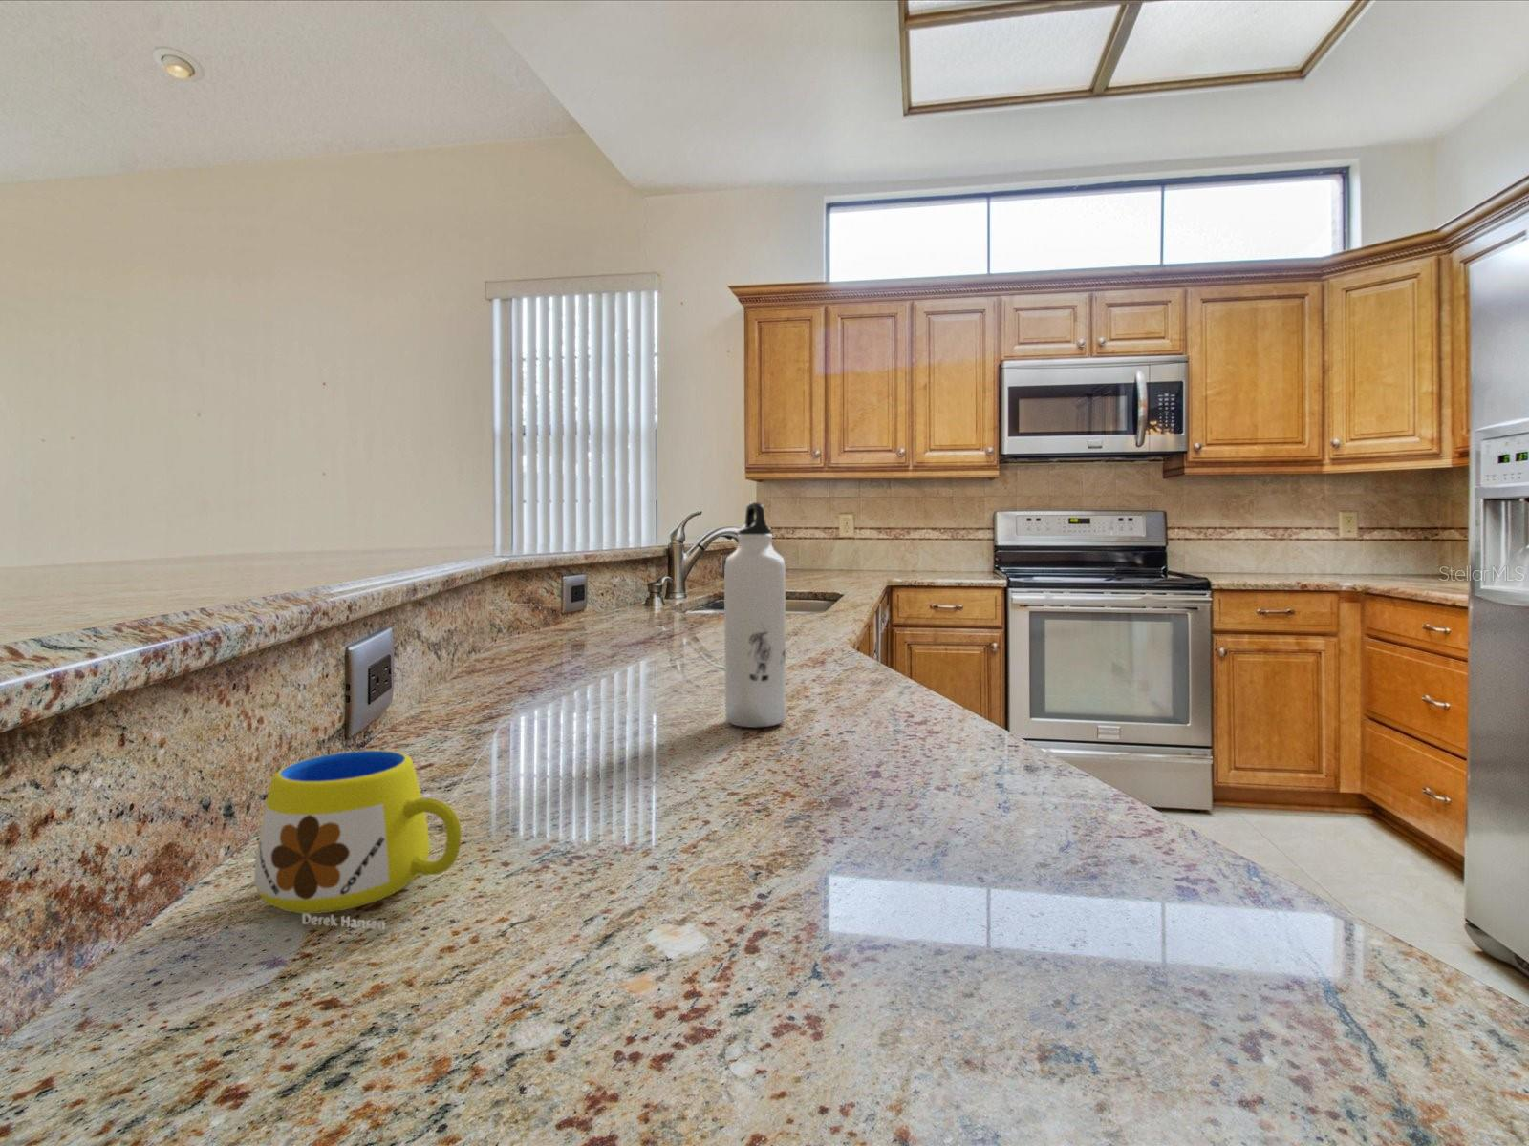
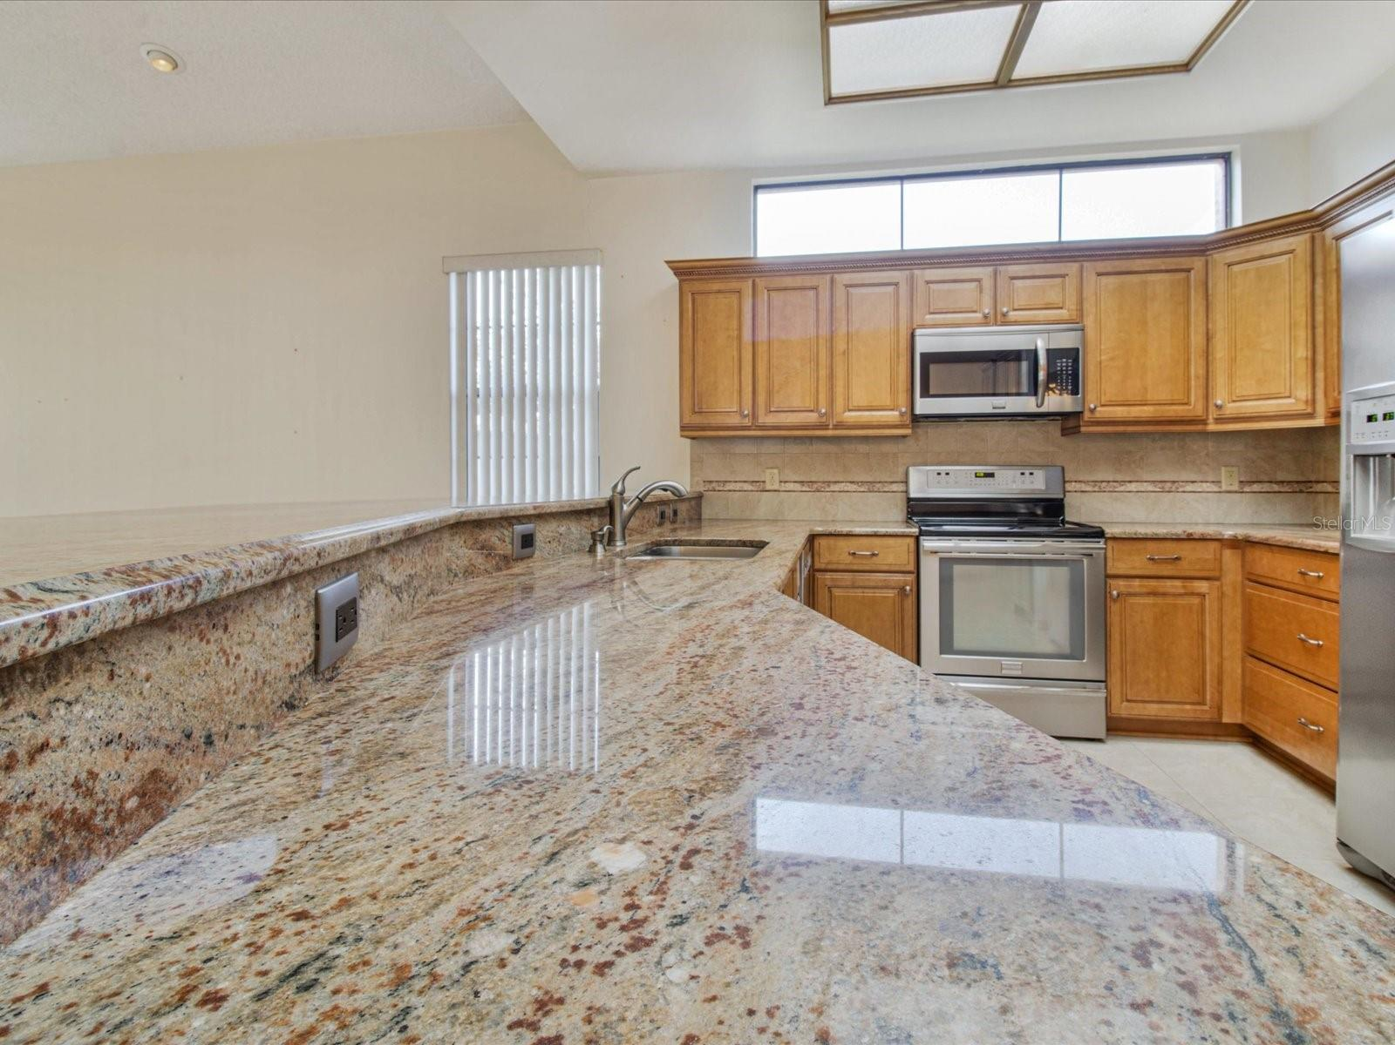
- water bottle [724,502,786,728]
- mug [253,750,462,932]
